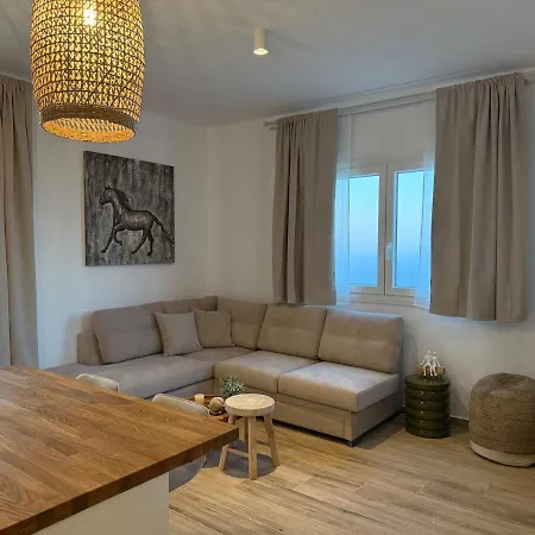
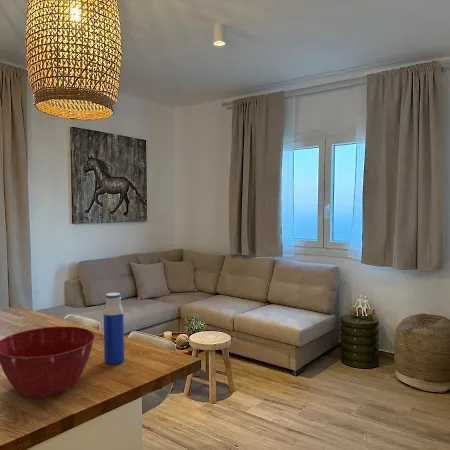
+ mixing bowl [0,325,96,399]
+ water bottle [103,292,125,366]
